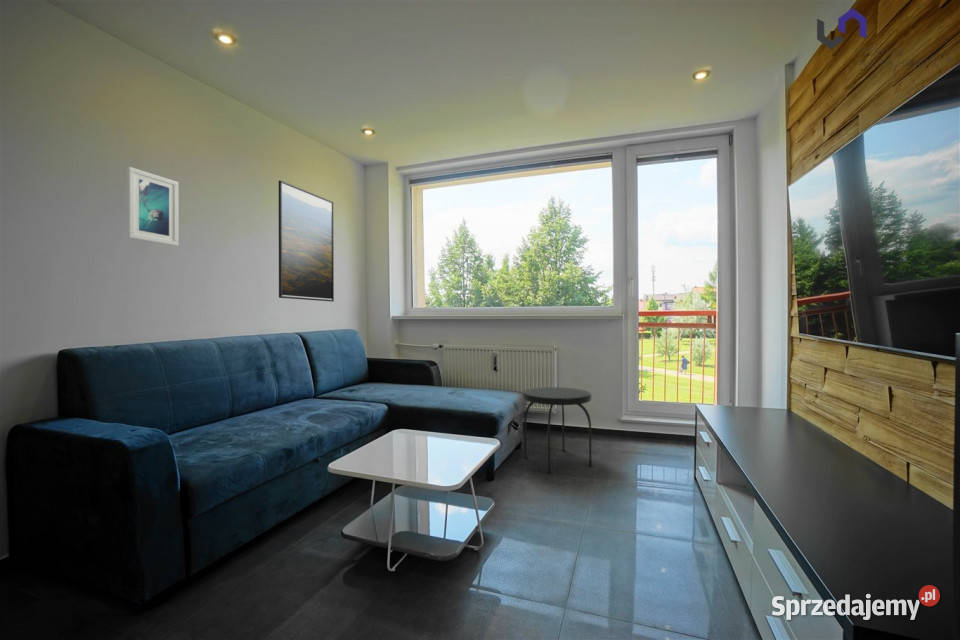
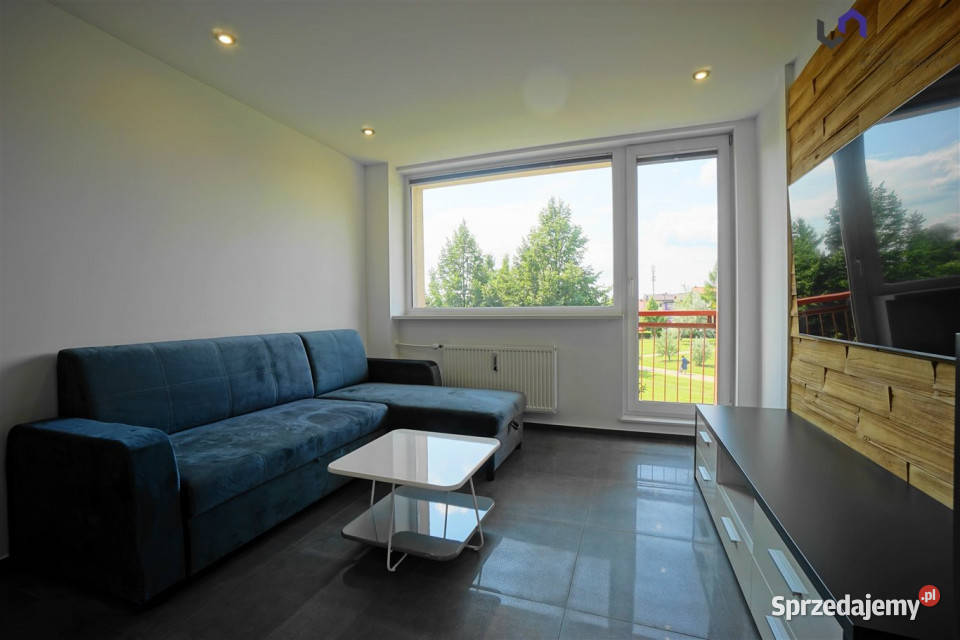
- side table [521,386,593,474]
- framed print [278,179,335,303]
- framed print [126,166,179,247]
